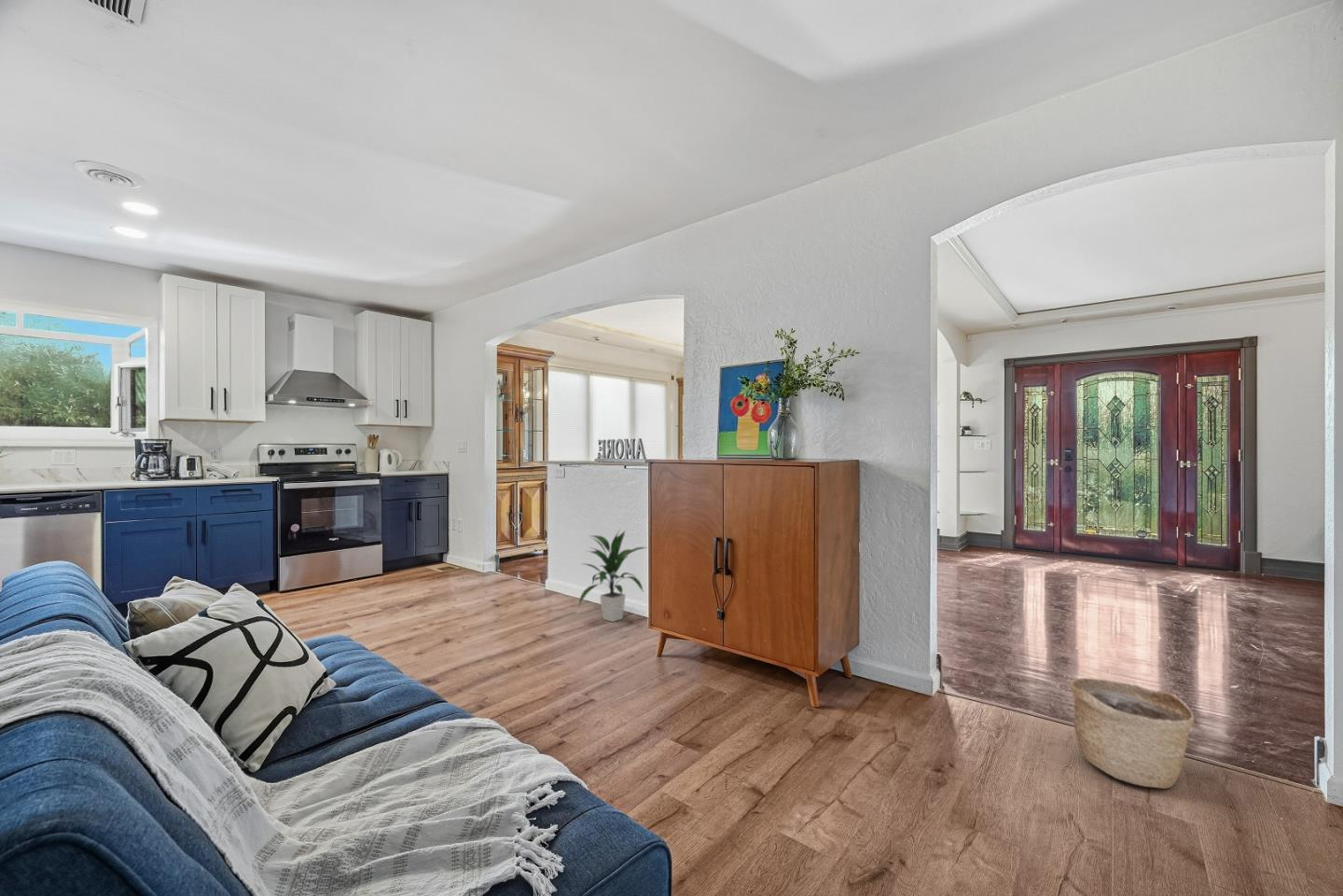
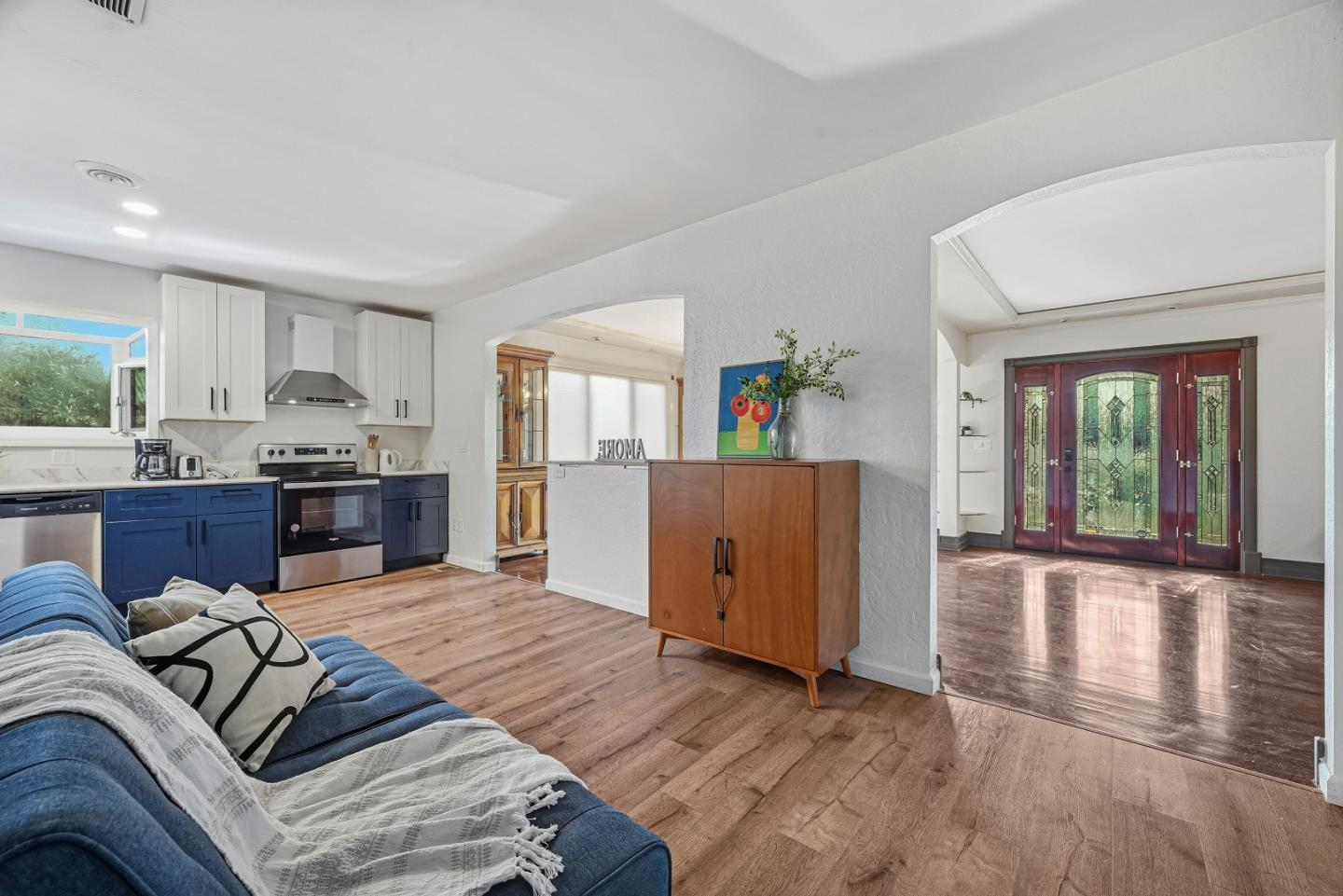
- basket [1070,677,1195,790]
- indoor plant [577,529,648,623]
